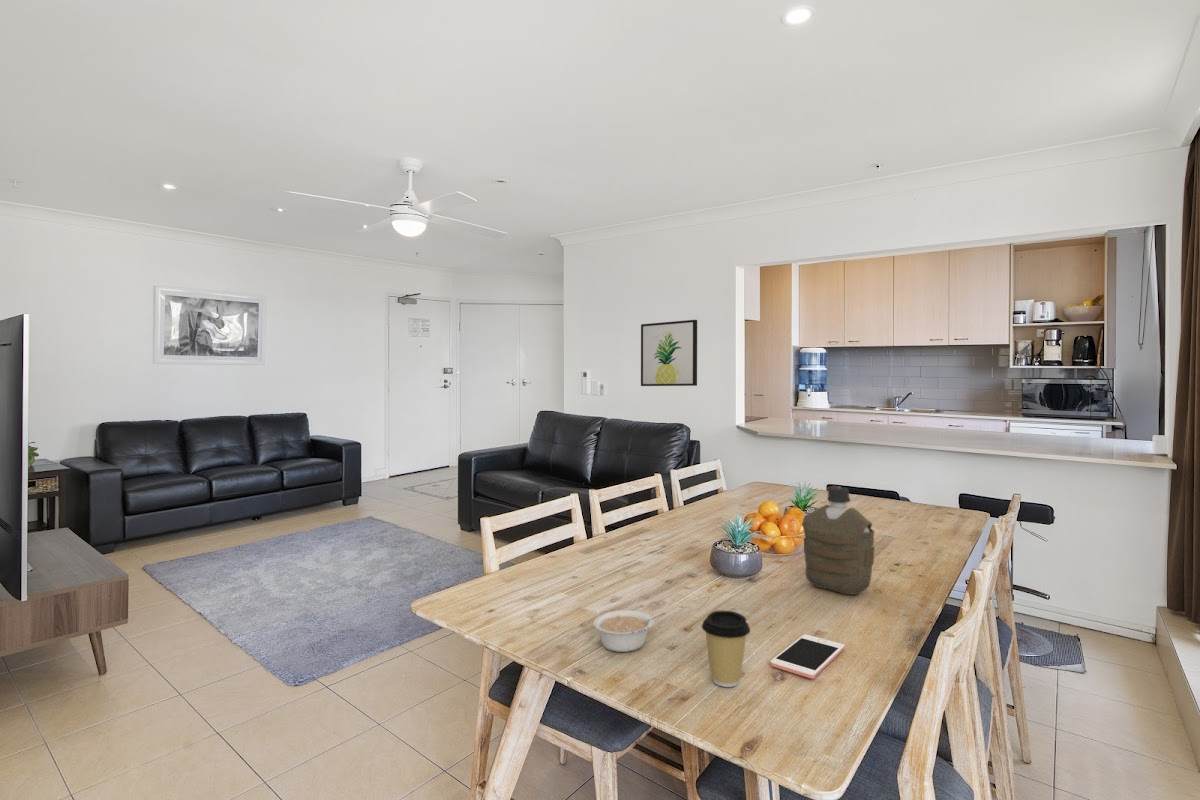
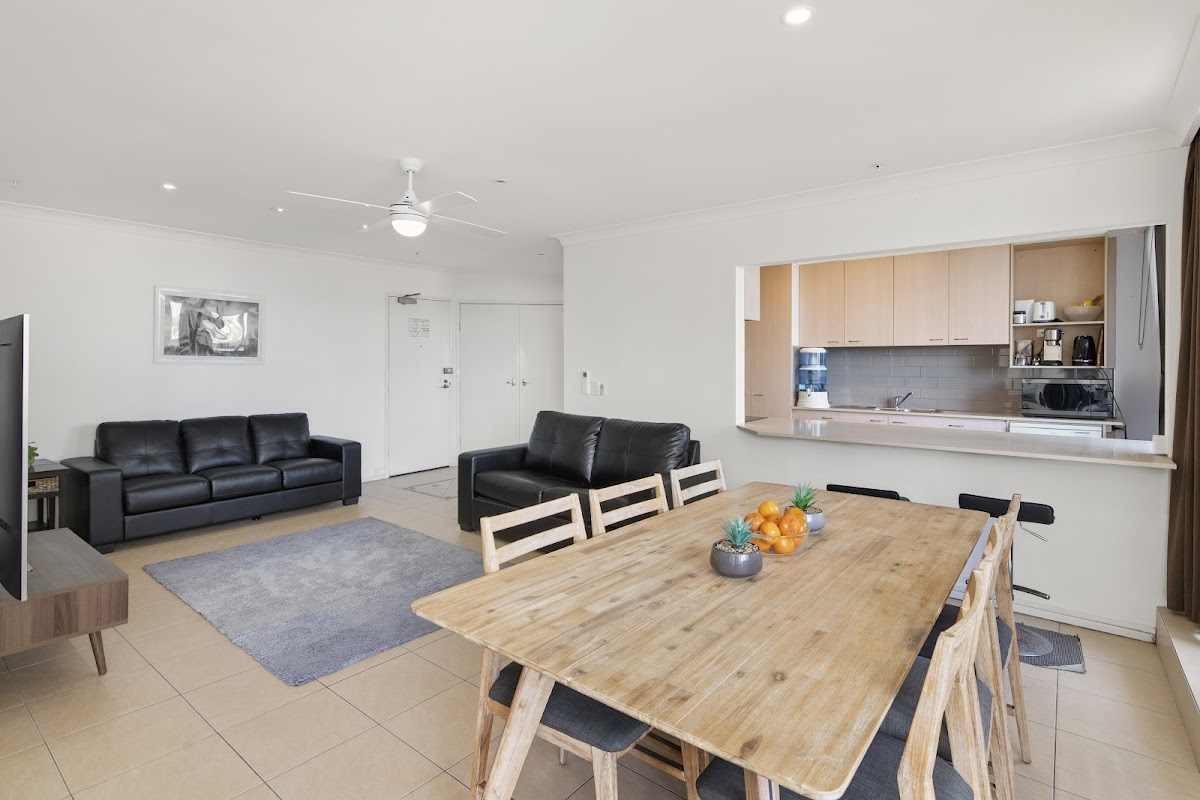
- legume [592,609,667,653]
- coffee cup [701,610,751,688]
- wall art [640,319,698,387]
- cell phone [769,633,846,679]
- water bottle [801,484,876,595]
